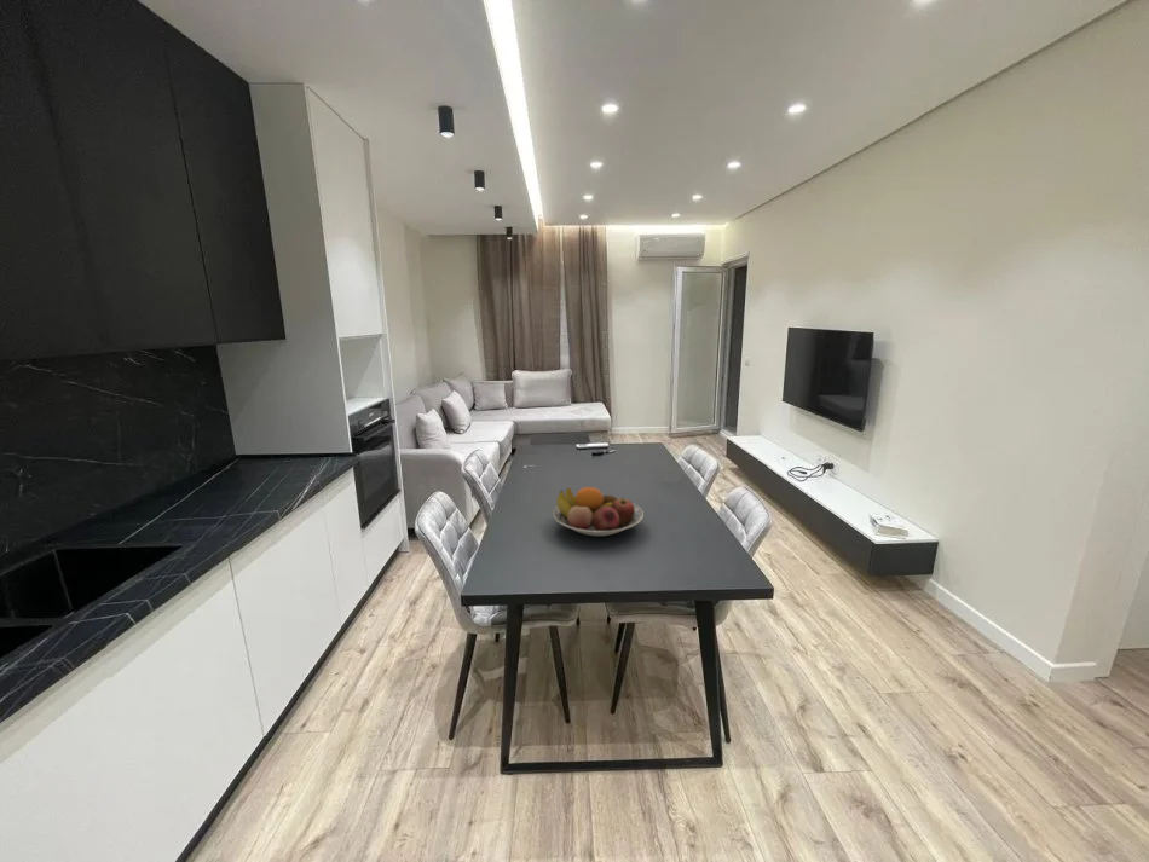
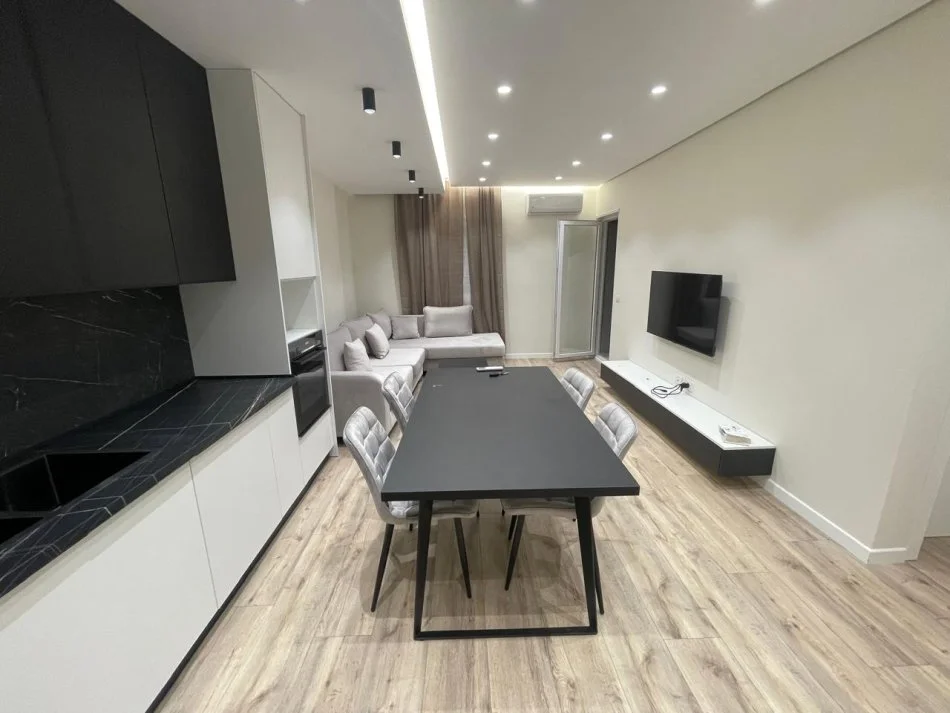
- fruit bowl [552,486,645,537]
